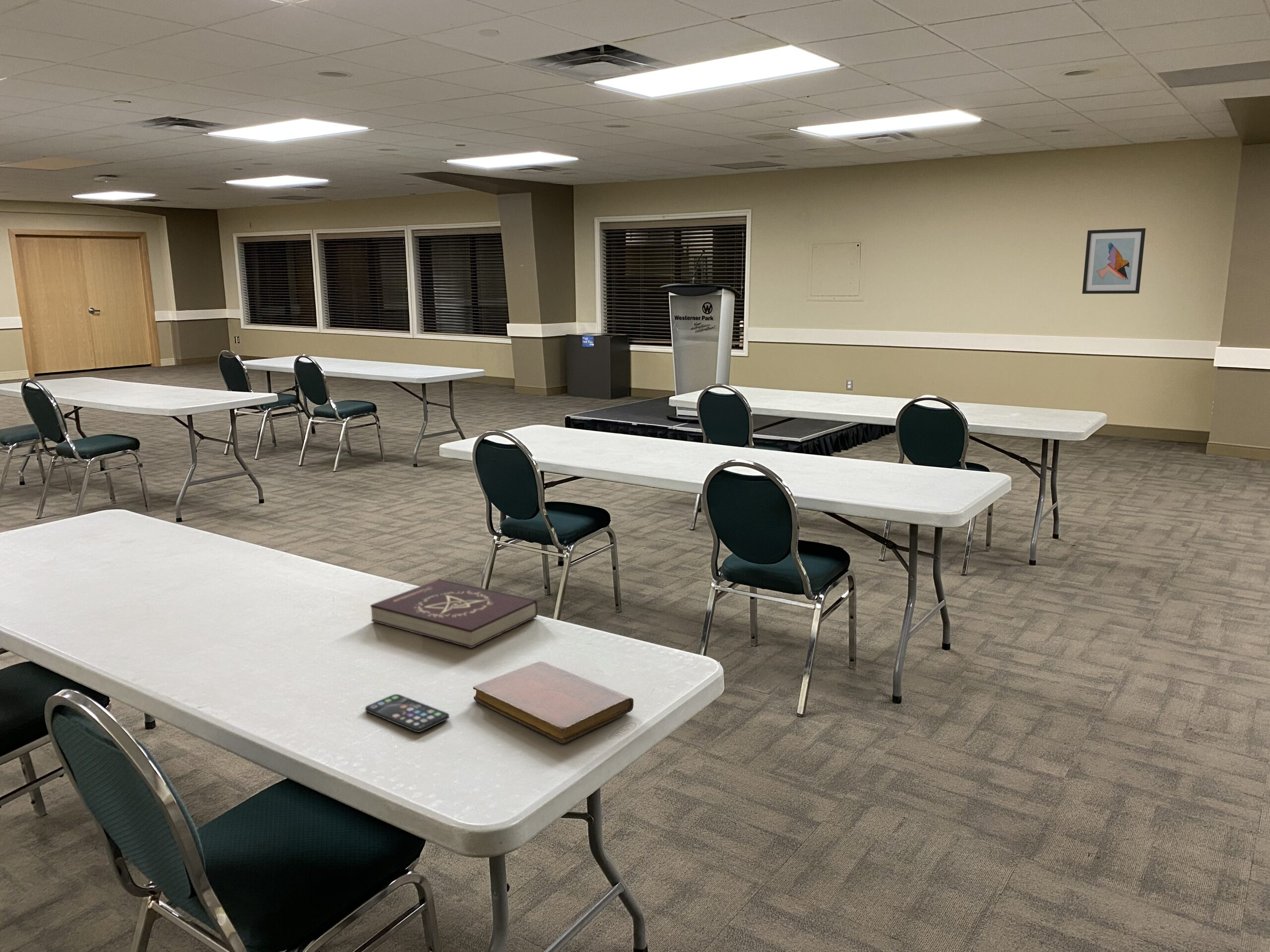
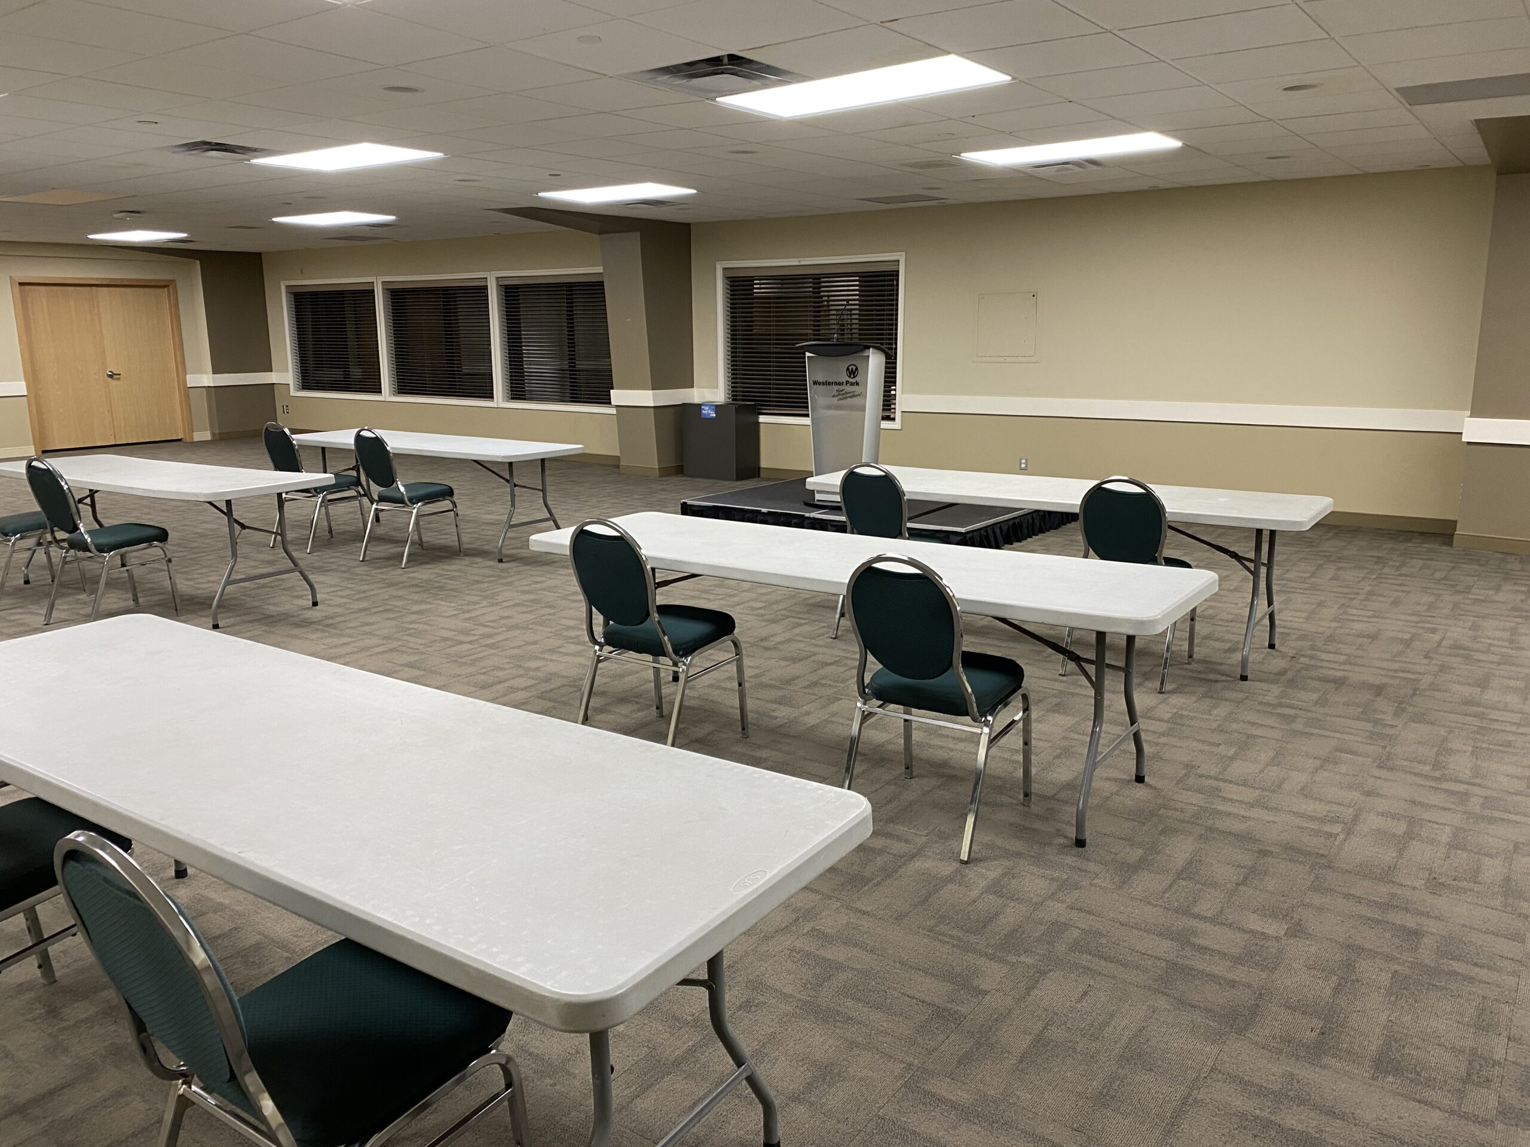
- book [370,578,538,649]
- notebook [473,661,634,744]
- smartphone [365,694,450,733]
- wall art [1081,228,1146,294]
